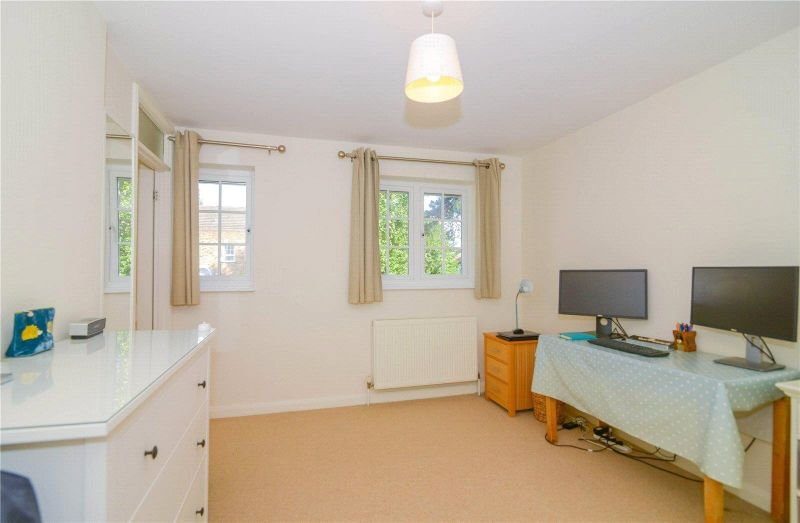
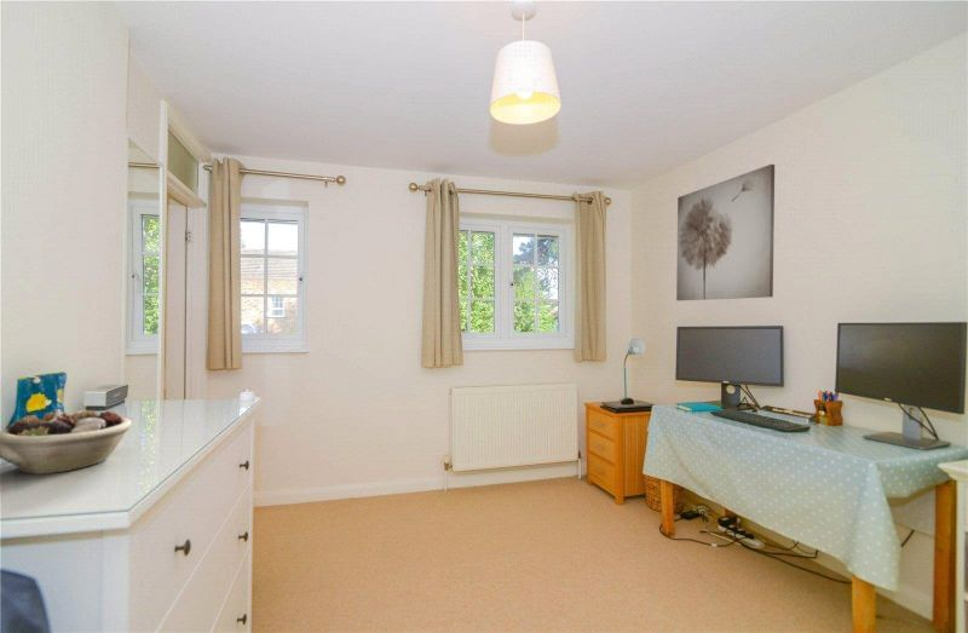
+ wall art [675,163,776,301]
+ succulent planter [0,408,133,476]
